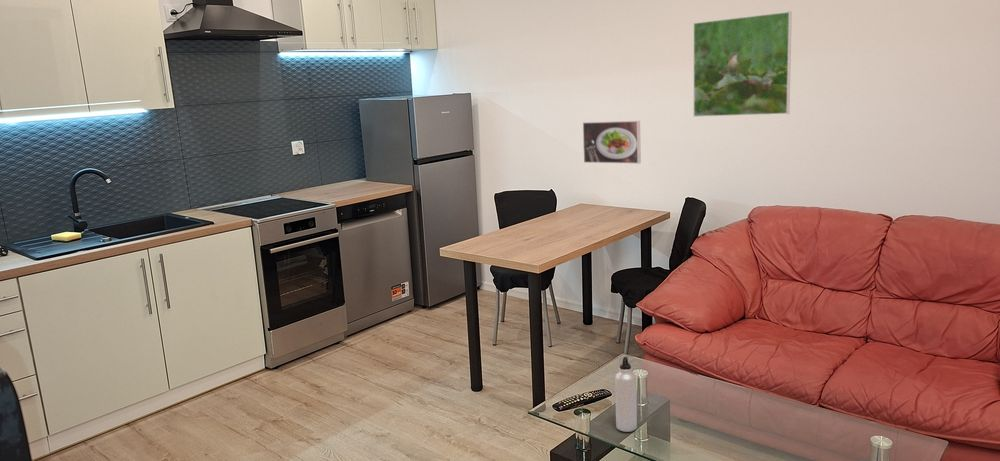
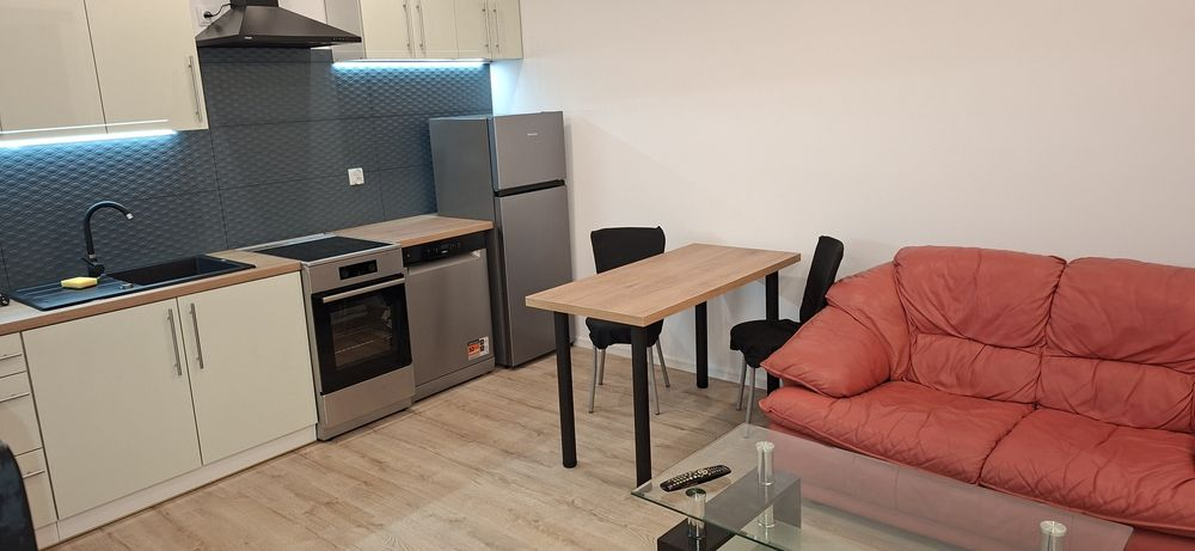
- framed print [692,10,793,118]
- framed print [582,120,642,165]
- water bottle [614,356,638,433]
